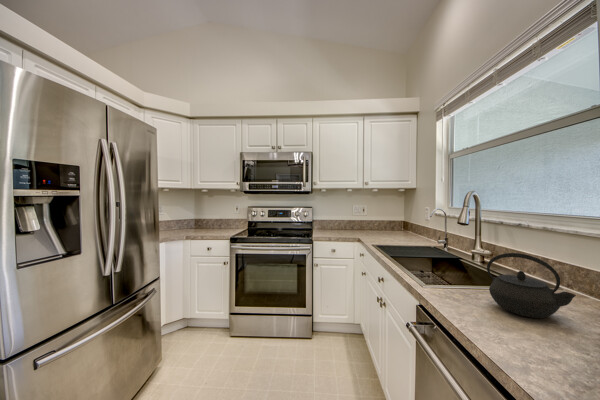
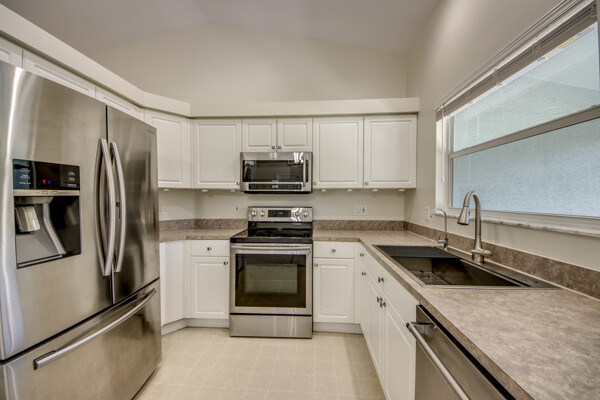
- kettle [486,252,577,319]
